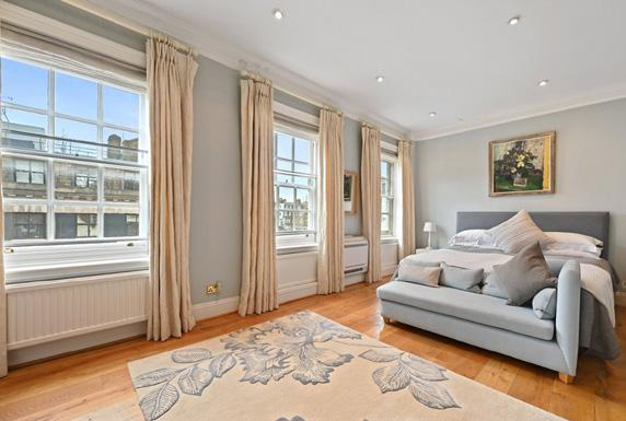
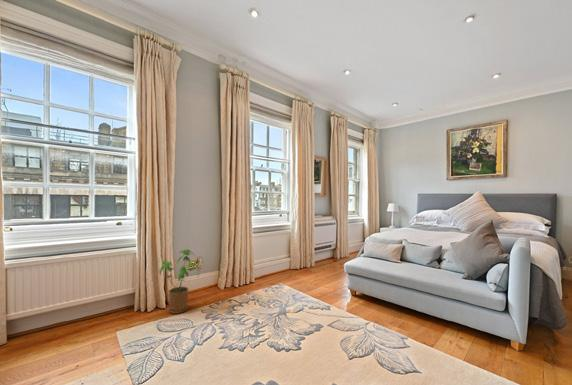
+ house plant [158,248,199,315]
